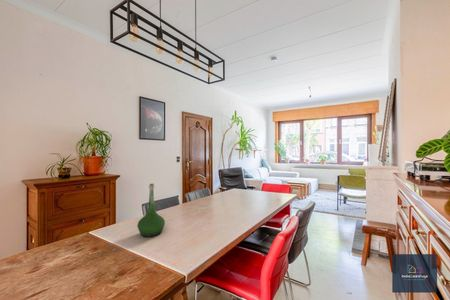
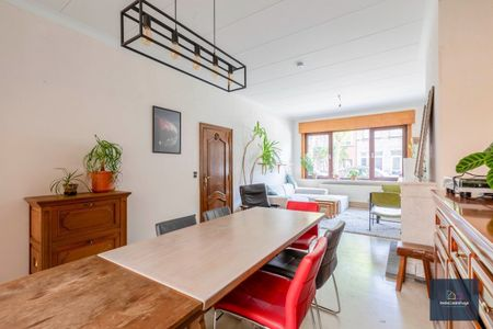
- vase [137,183,166,238]
